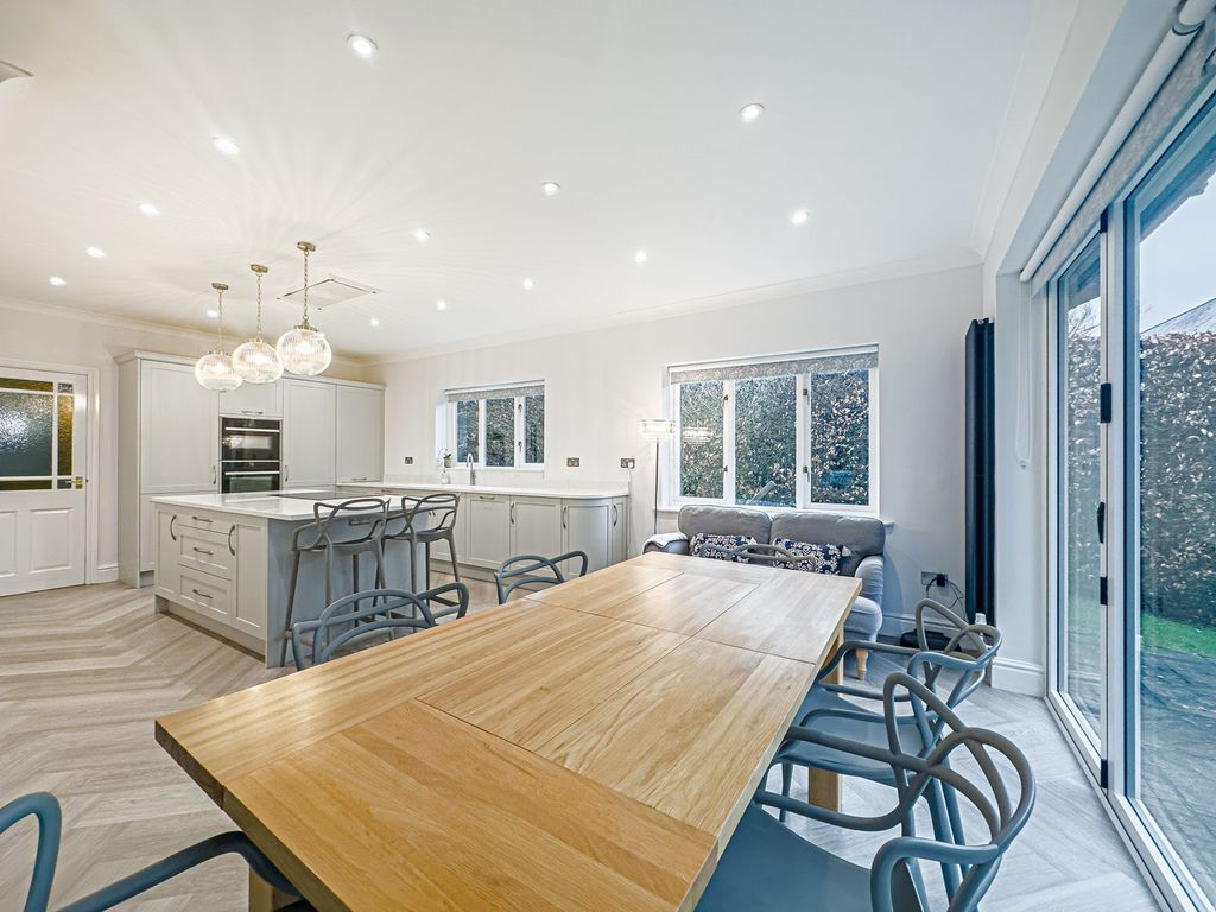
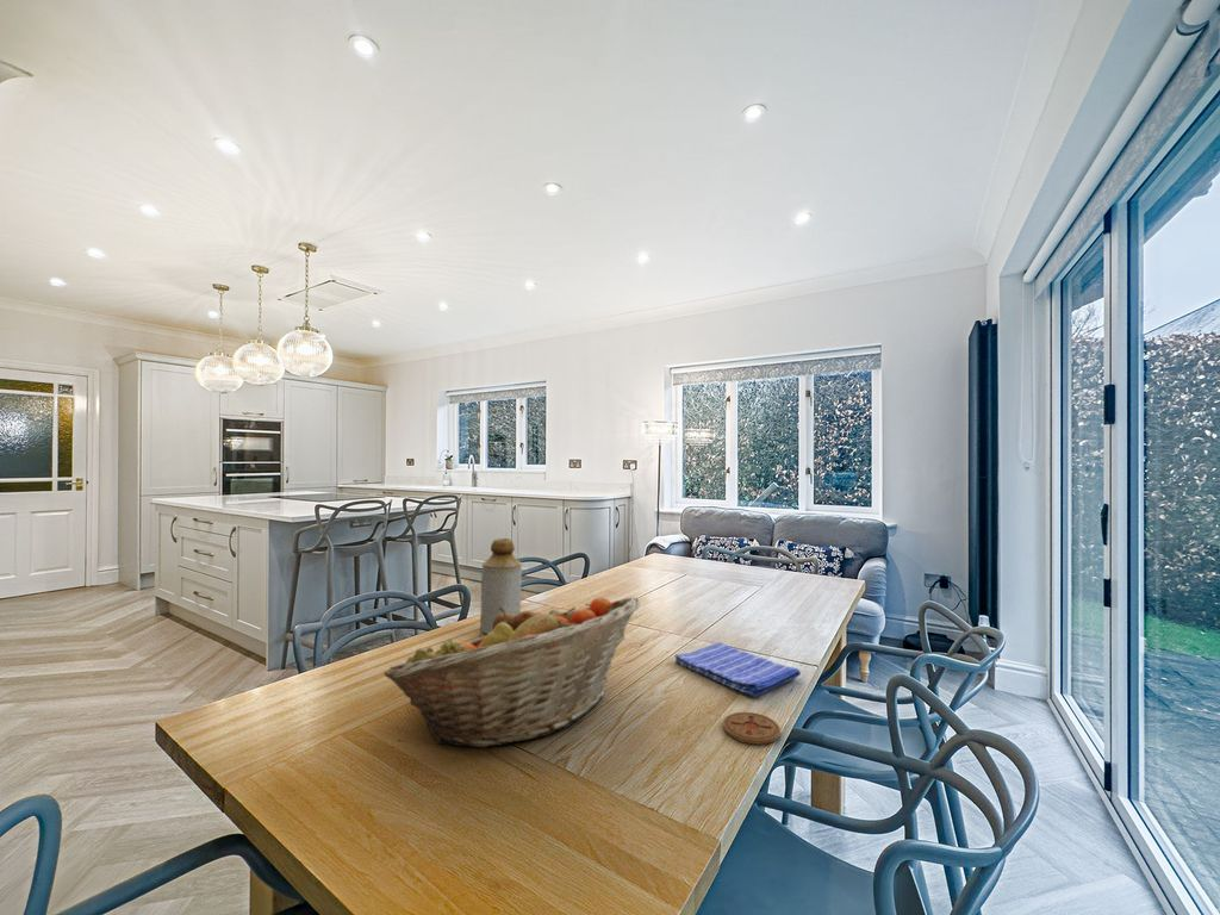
+ bottle [479,537,523,635]
+ fruit basket [382,596,641,748]
+ dish towel [673,641,802,698]
+ coaster [722,711,782,745]
